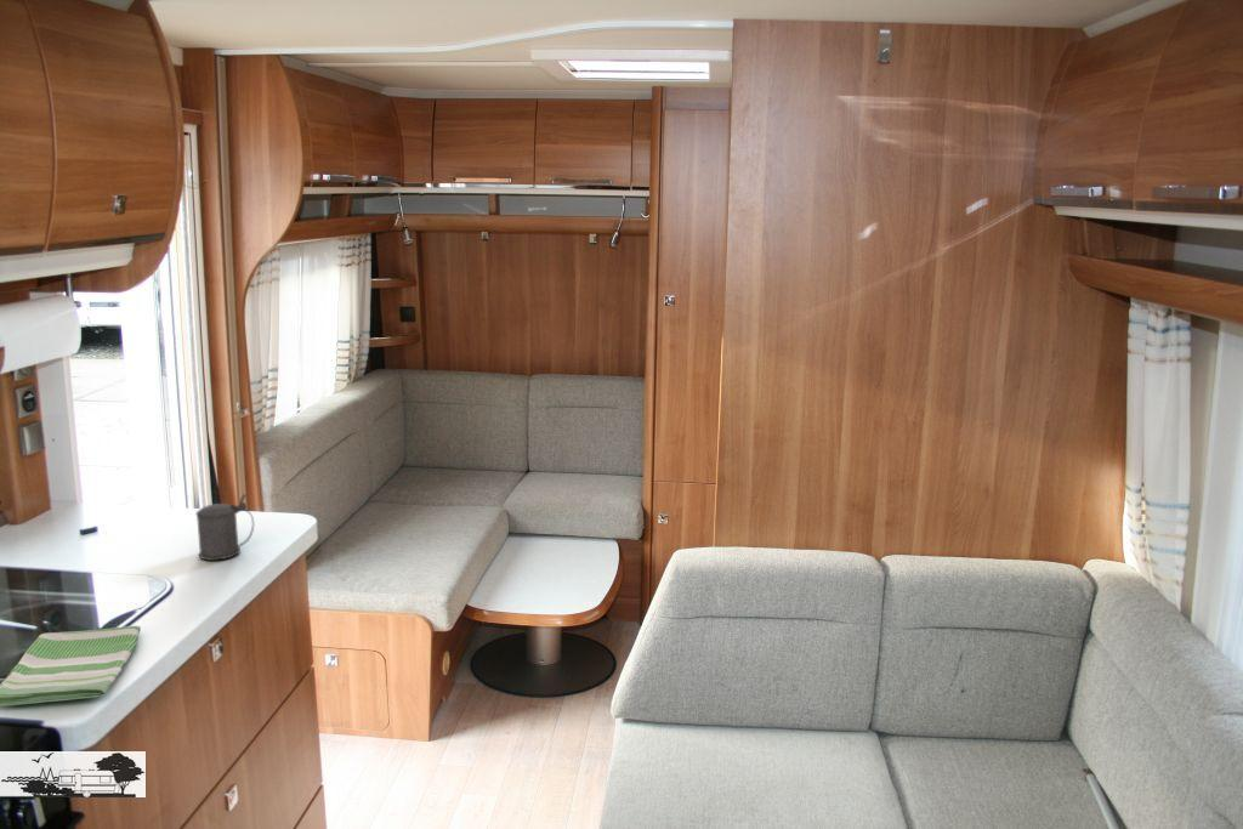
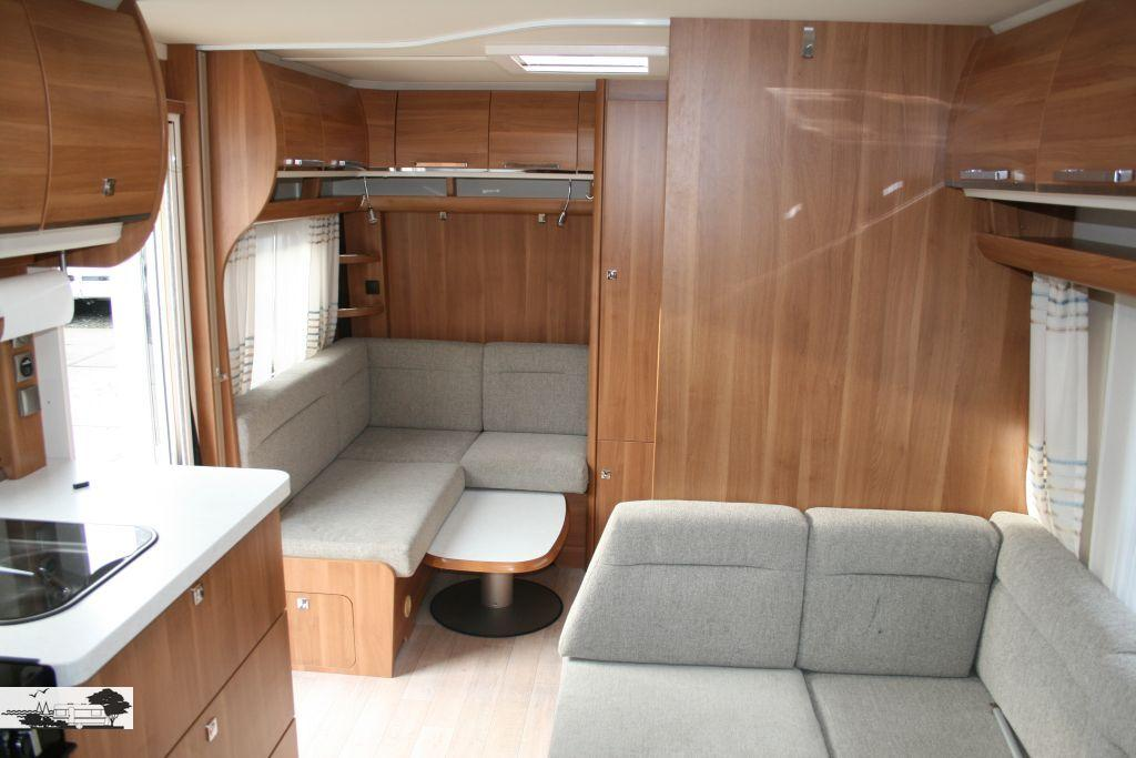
- beer stein [194,493,255,562]
- dish towel [0,625,142,708]
